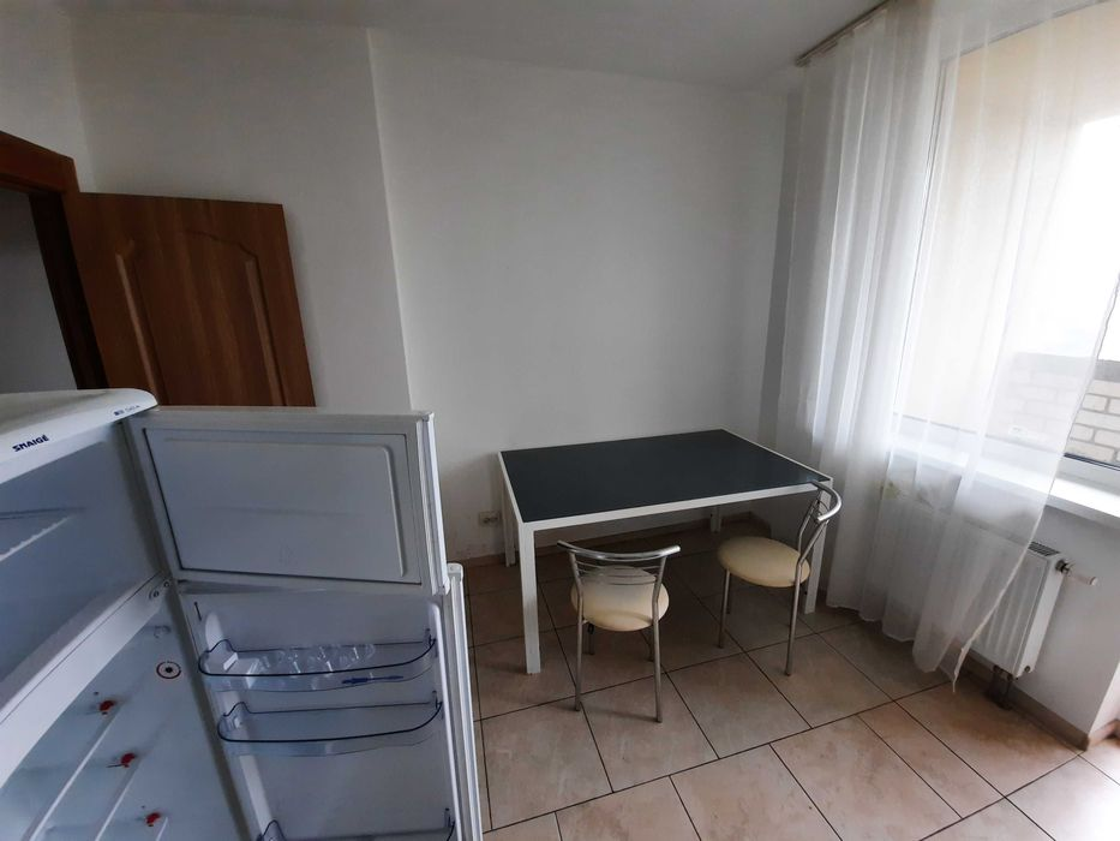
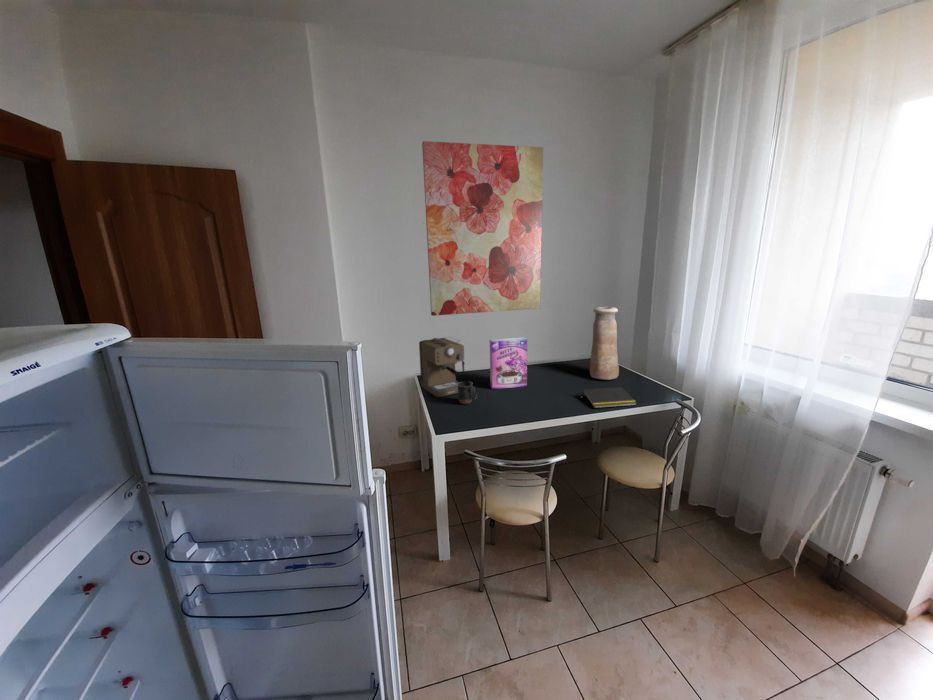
+ mug [457,381,478,405]
+ notepad [581,386,638,409]
+ cereal box [489,336,528,390]
+ coffee maker [418,336,466,398]
+ vase [589,306,620,381]
+ wall art [421,140,544,317]
